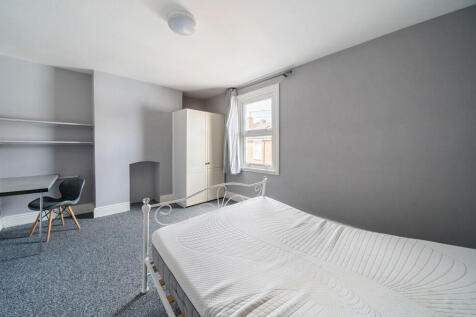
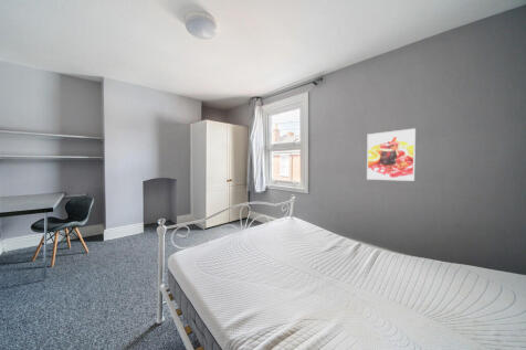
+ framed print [366,127,417,182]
